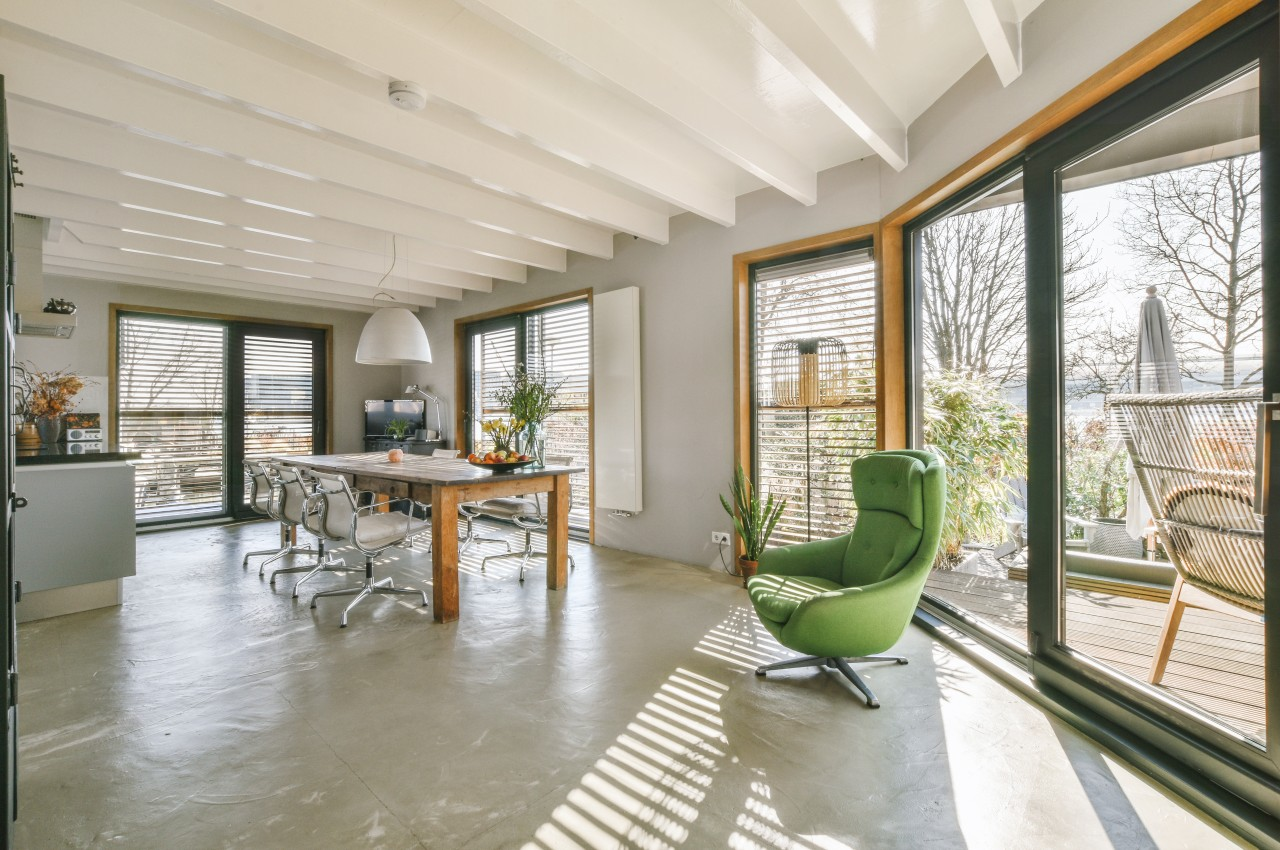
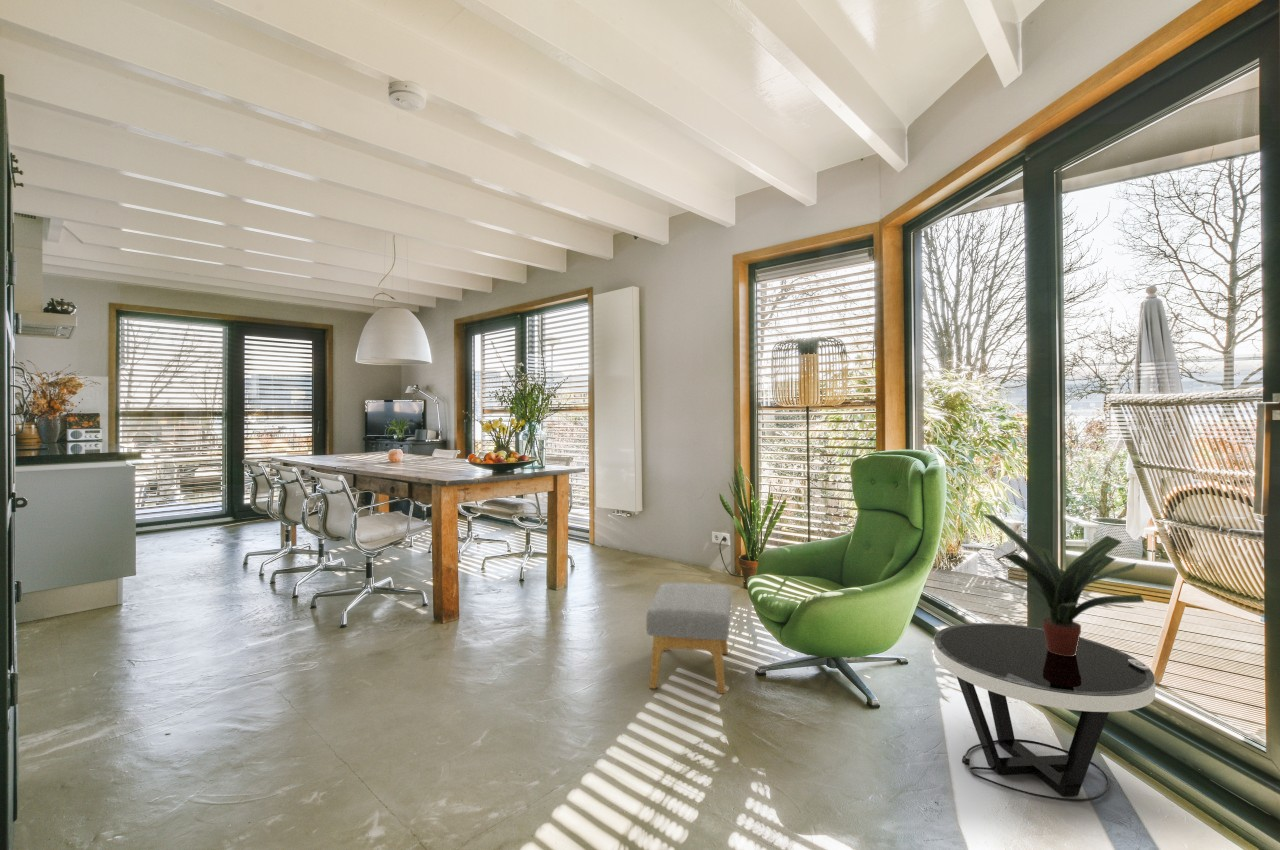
+ potted plant [982,513,1145,656]
+ side table [933,622,1156,802]
+ footstool [645,582,732,695]
